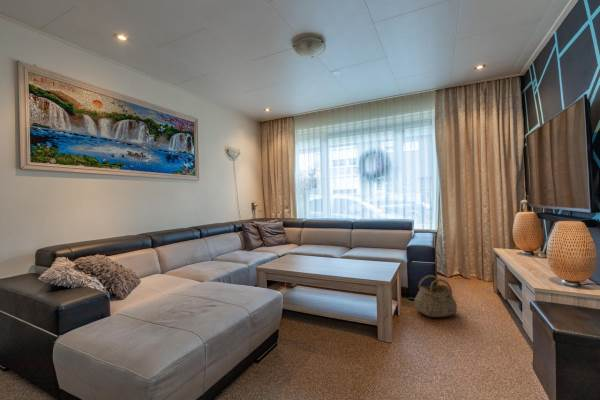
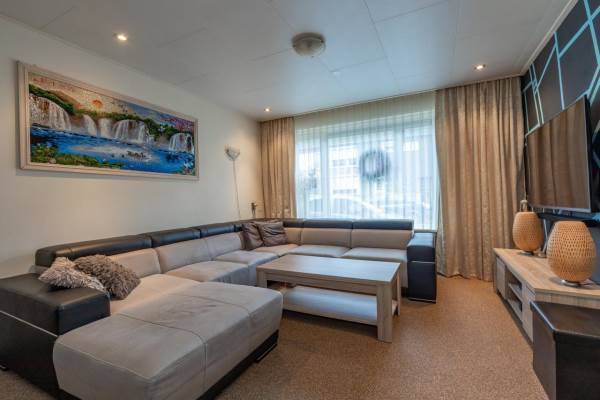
- basket [414,274,458,318]
